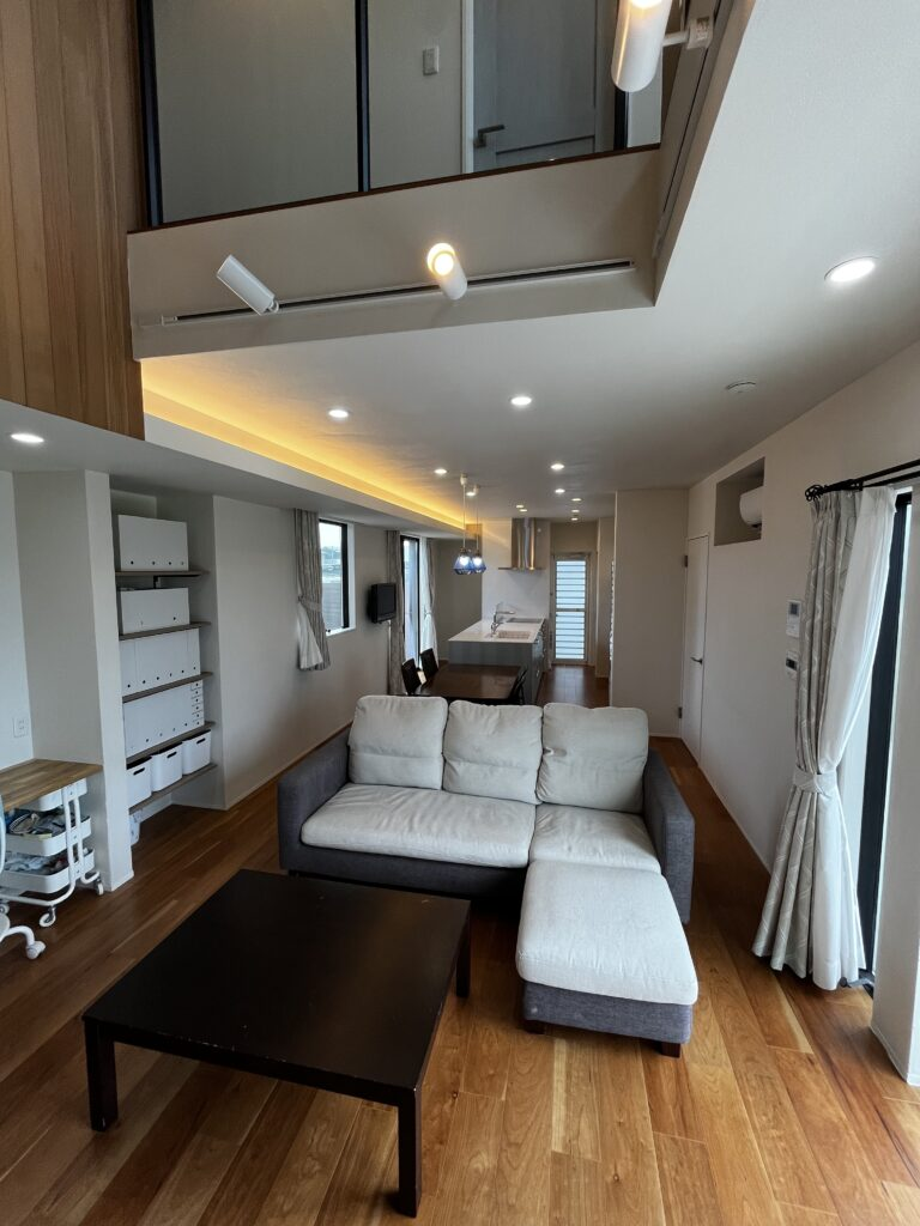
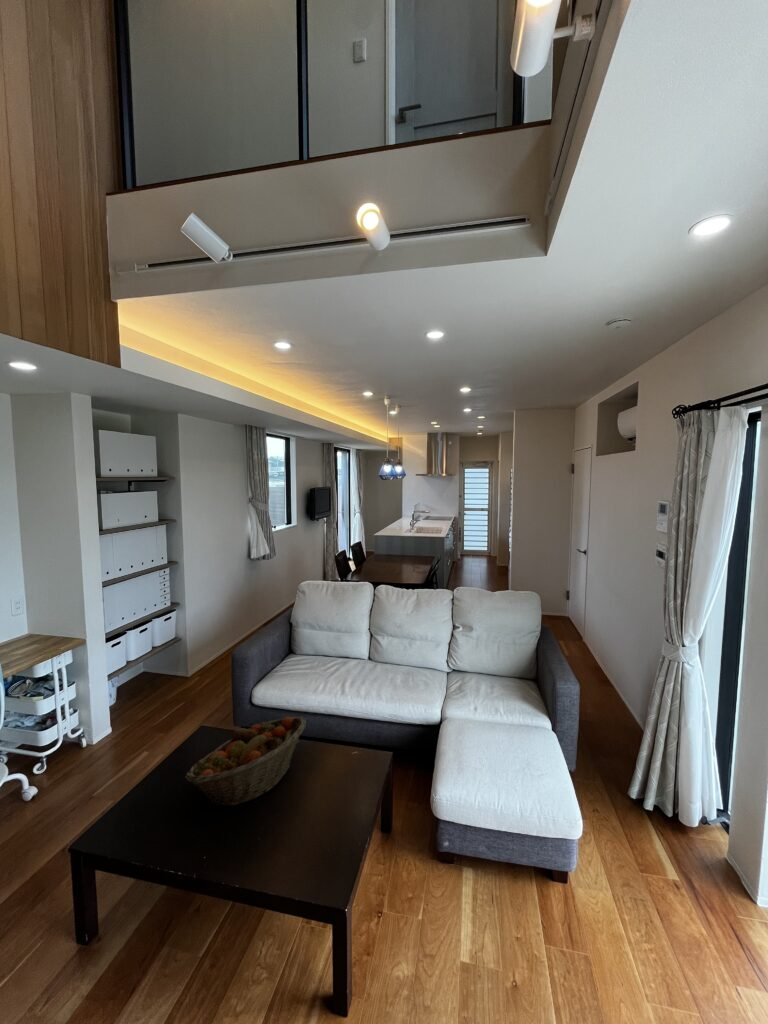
+ fruit basket [184,716,307,807]
